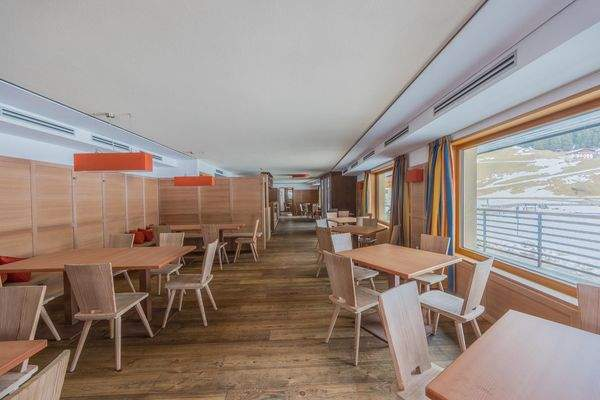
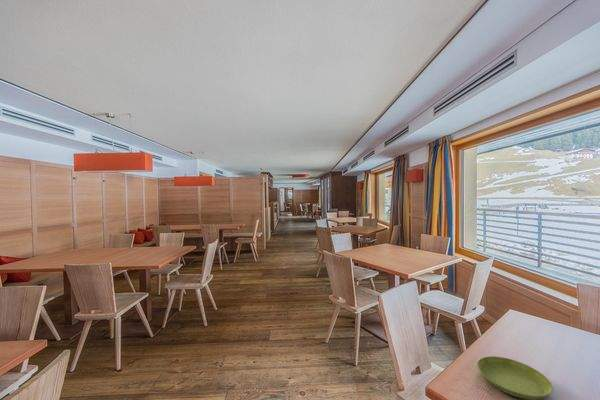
+ saucer [476,355,554,400]
